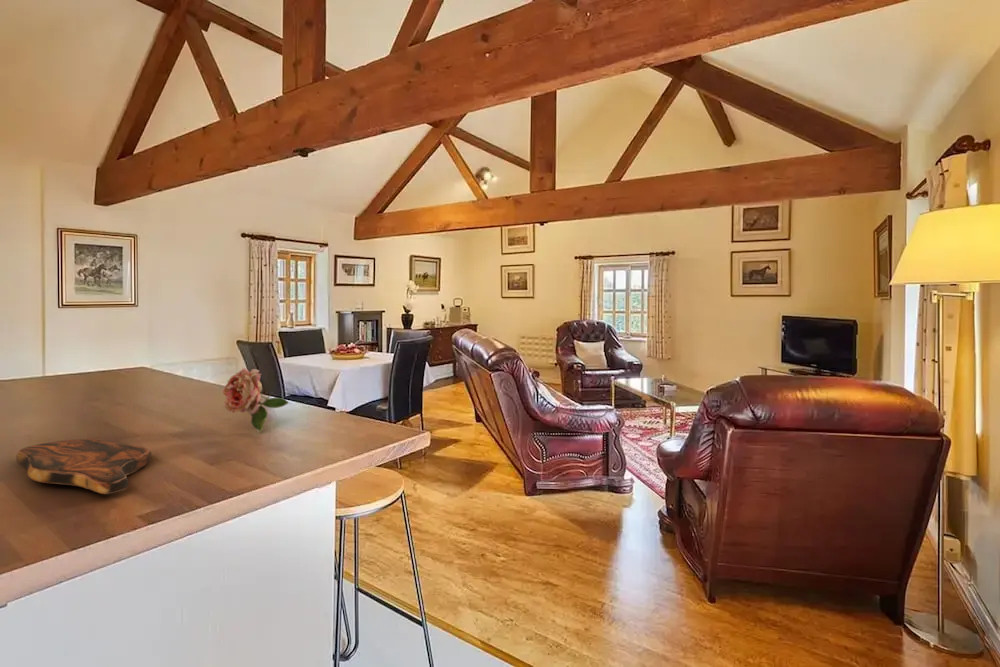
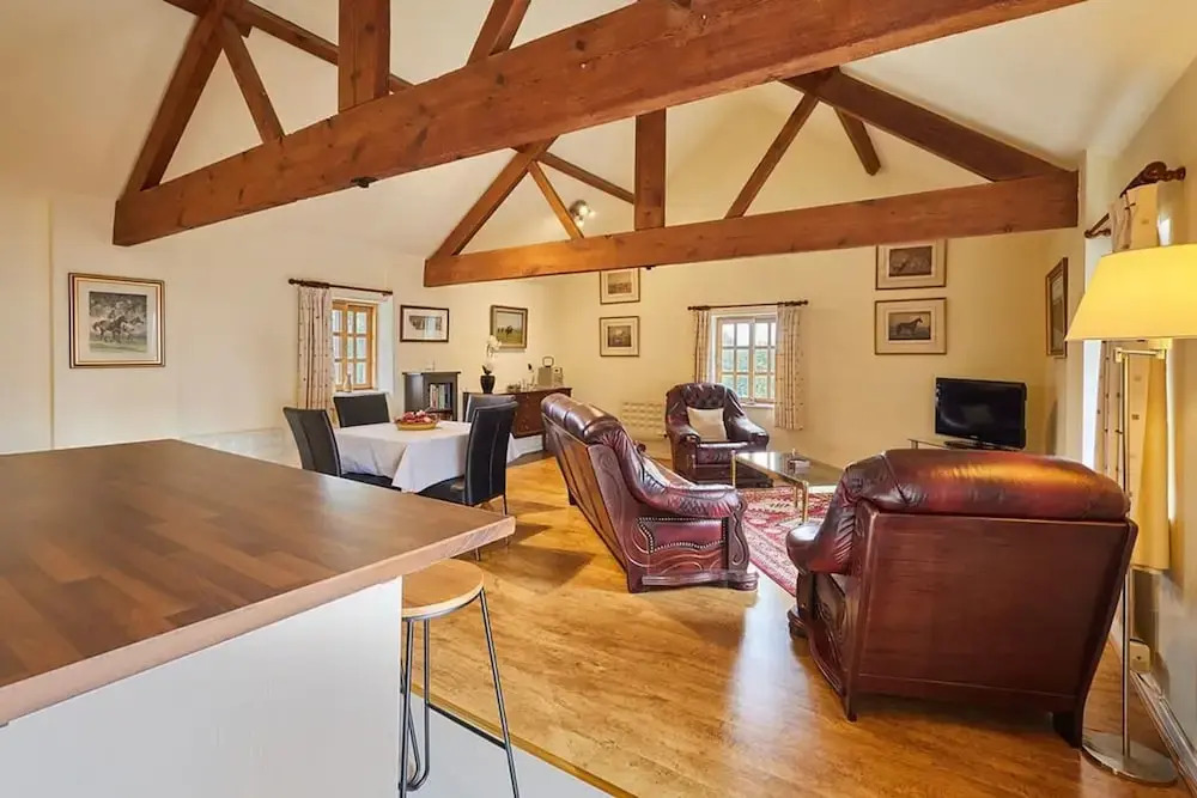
- flower [222,367,290,433]
- cutting board [15,438,152,495]
